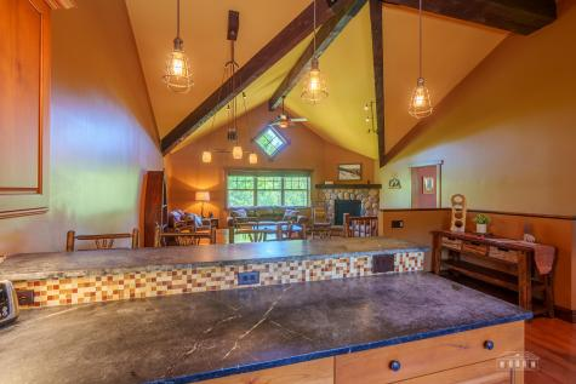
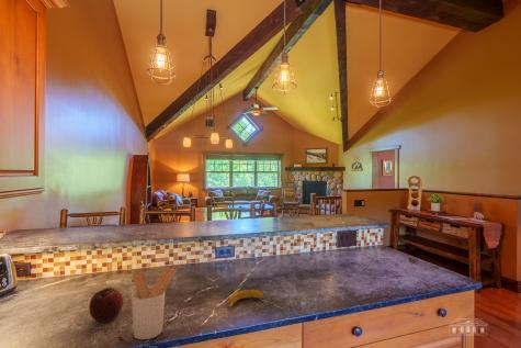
+ fruit [88,287,124,323]
+ banana [226,289,265,308]
+ utensil holder [131,265,178,340]
